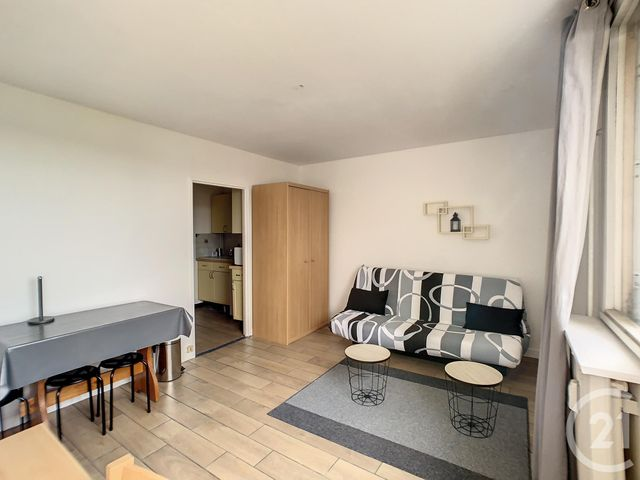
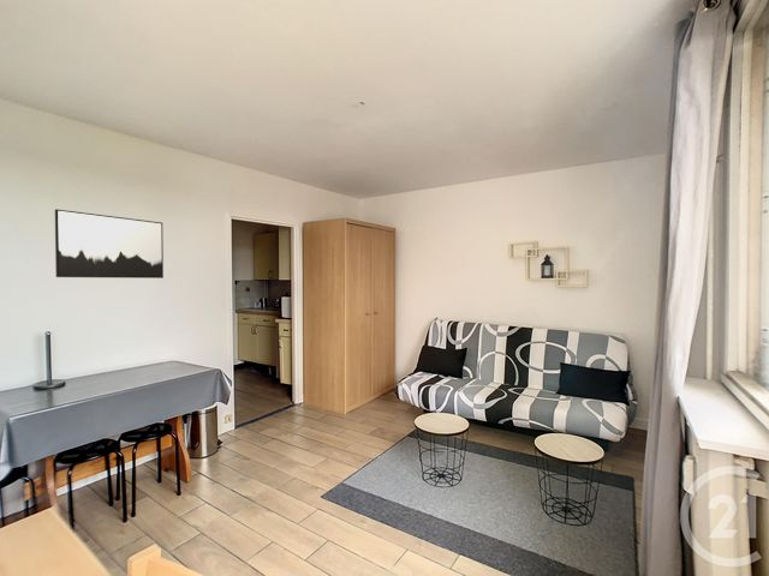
+ wall art [54,208,165,280]
